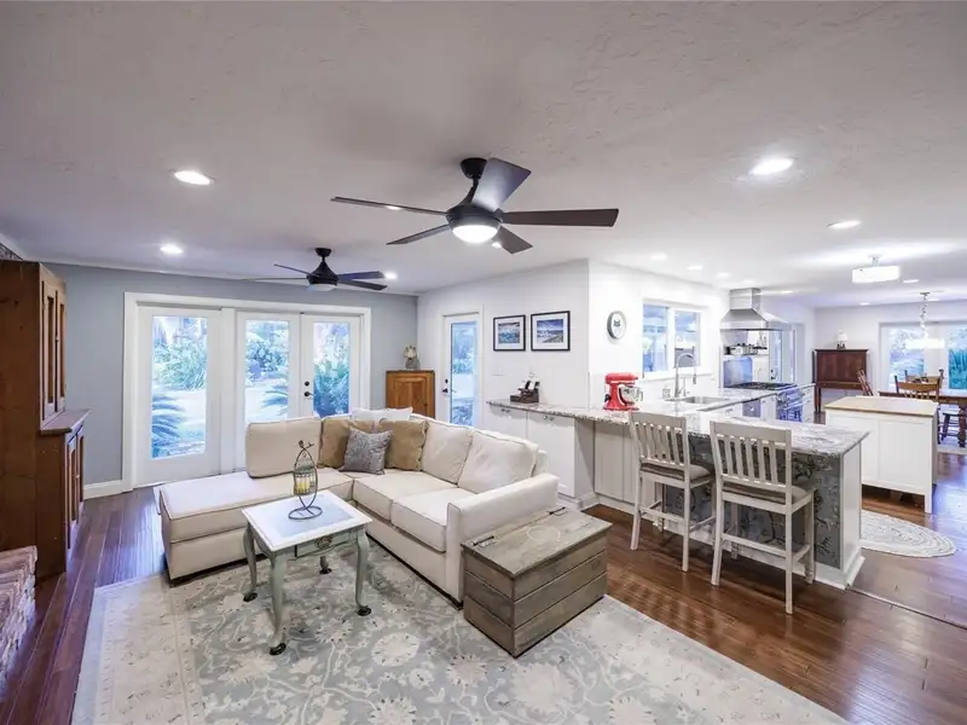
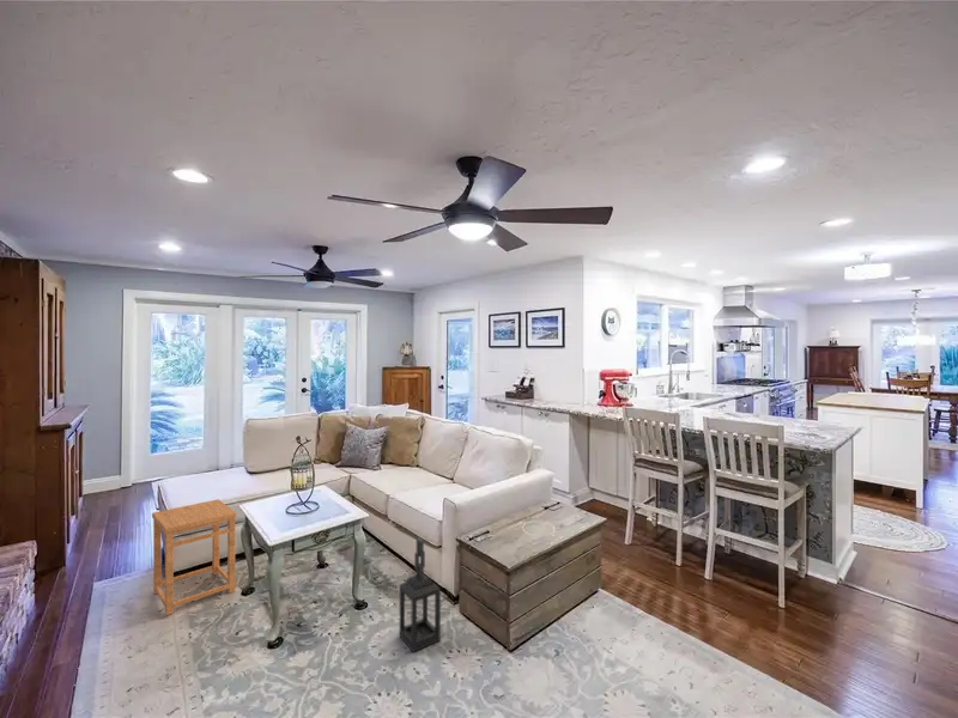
+ lantern [399,536,442,653]
+ side table [151,498,237,616]
